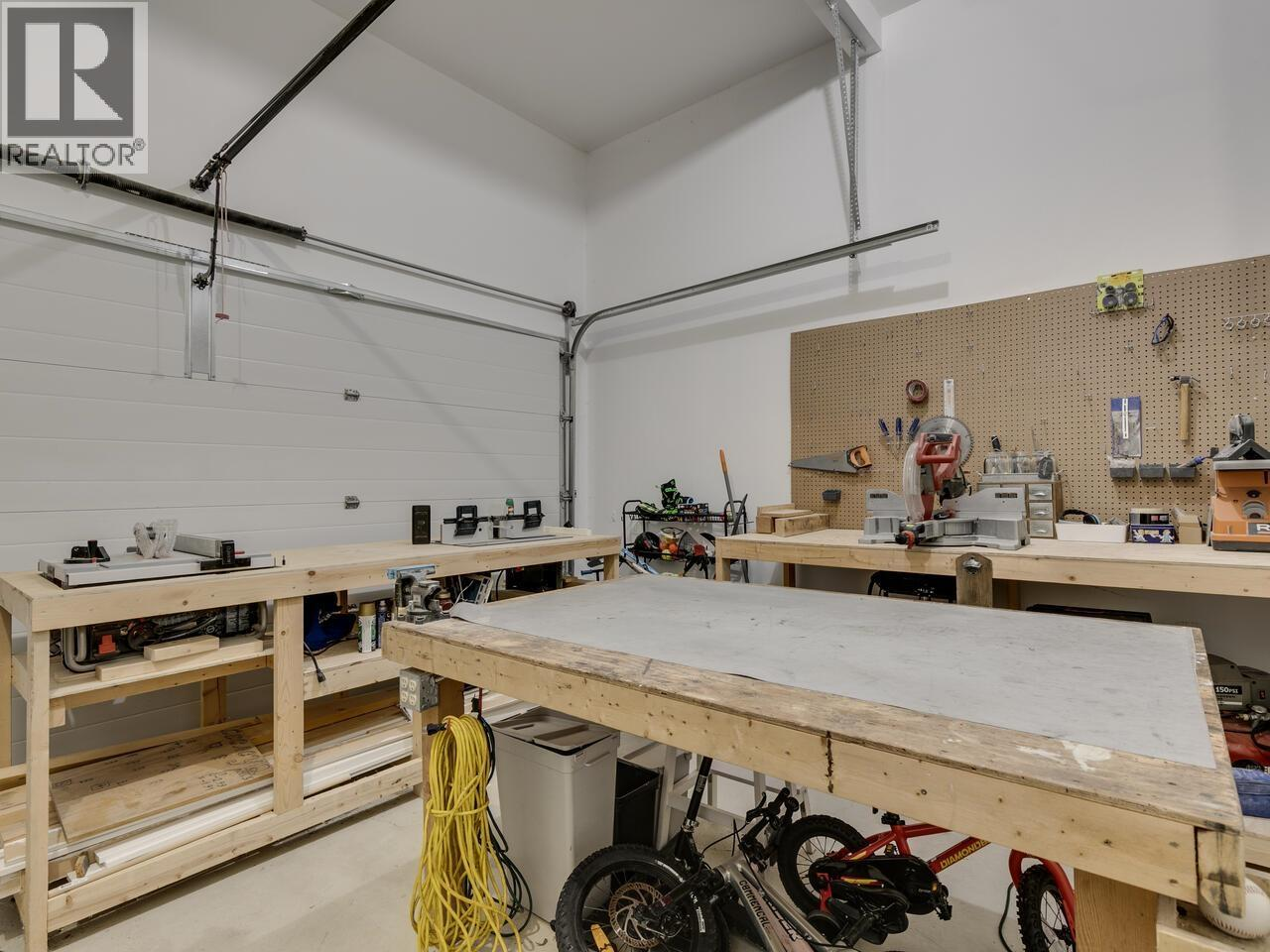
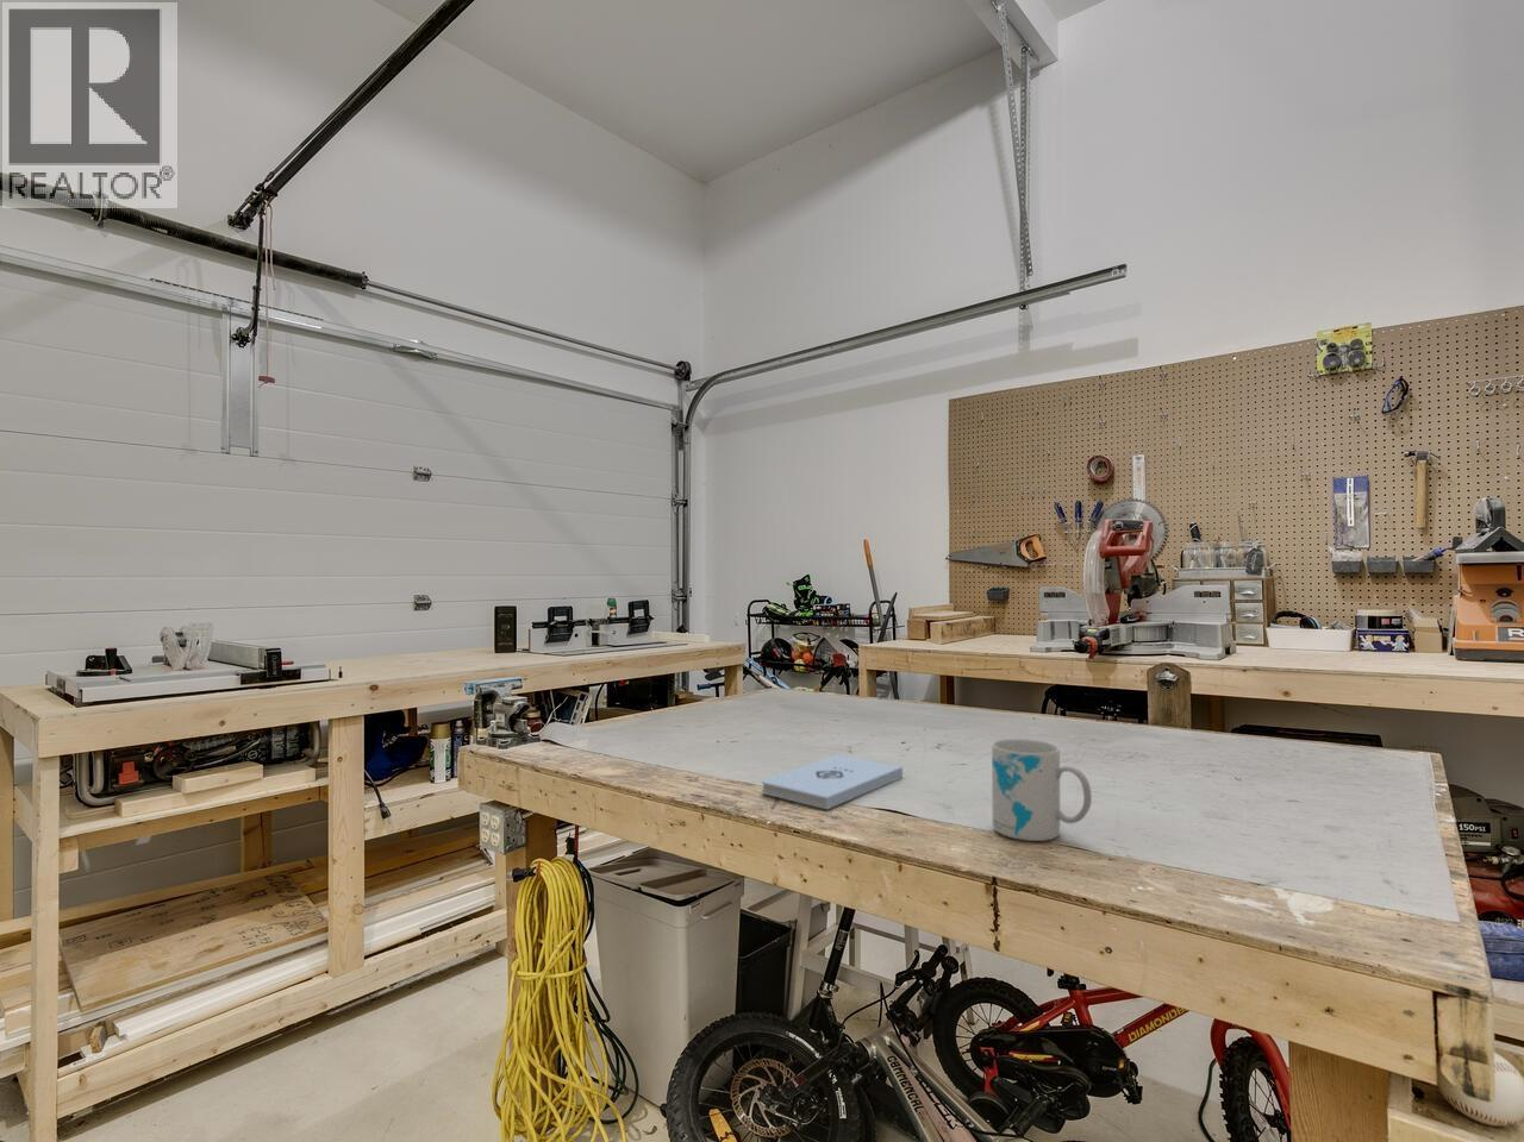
+ notepad [761,755,904,810]
+ mug [991,738,1093,842]
